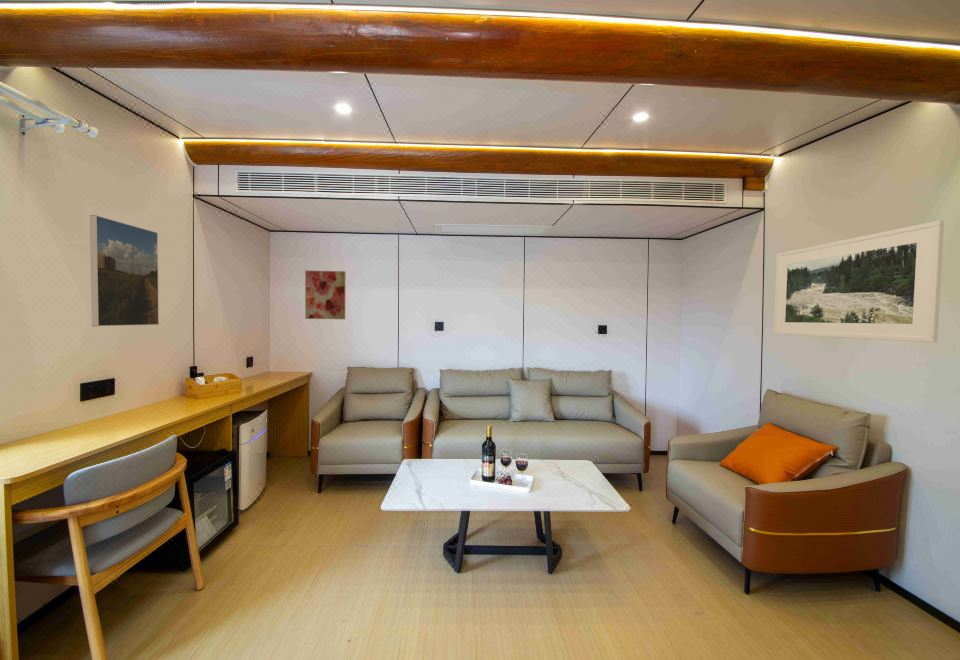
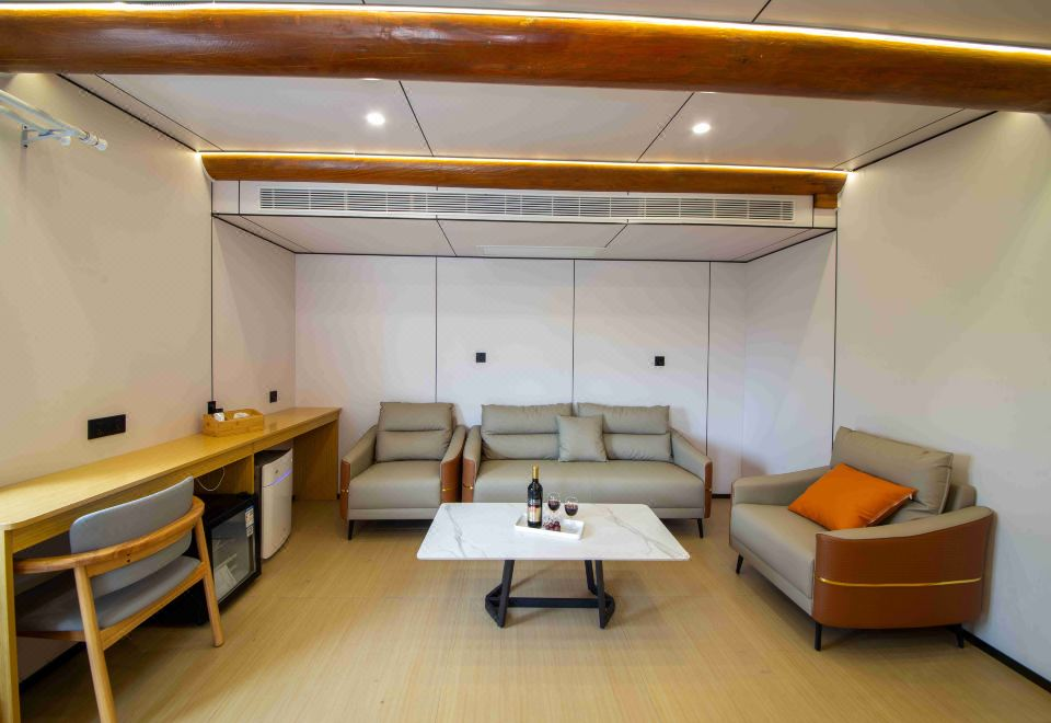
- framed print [772,219,945,343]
- wall art [304,269,346,320]
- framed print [89,214,160,327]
